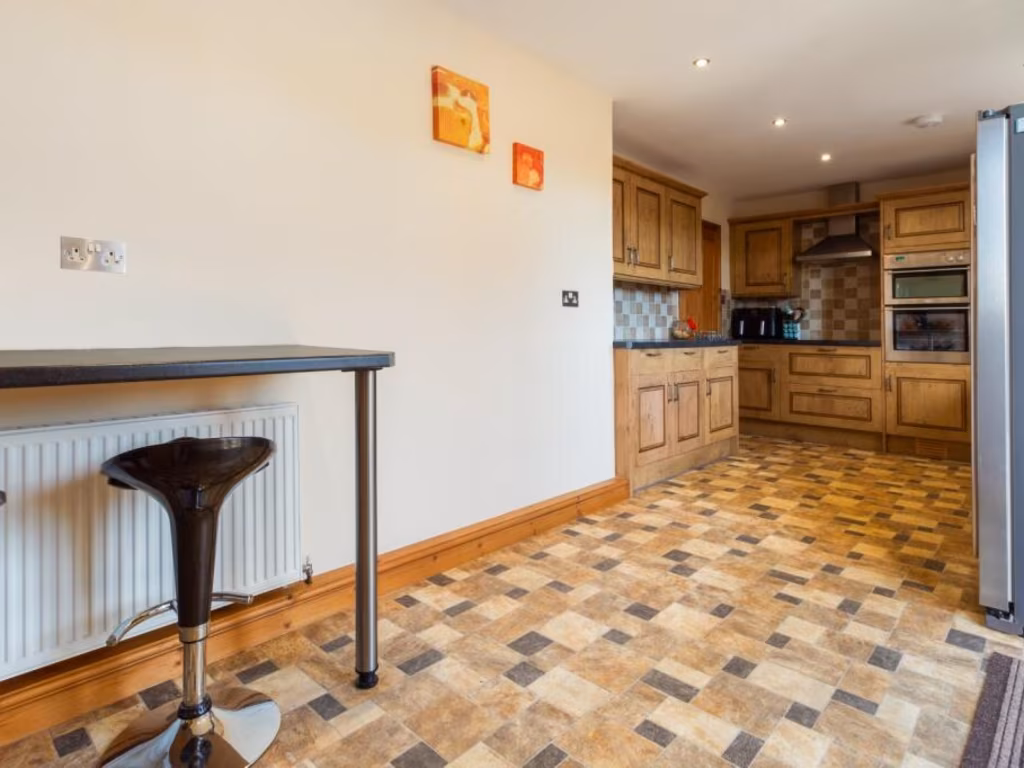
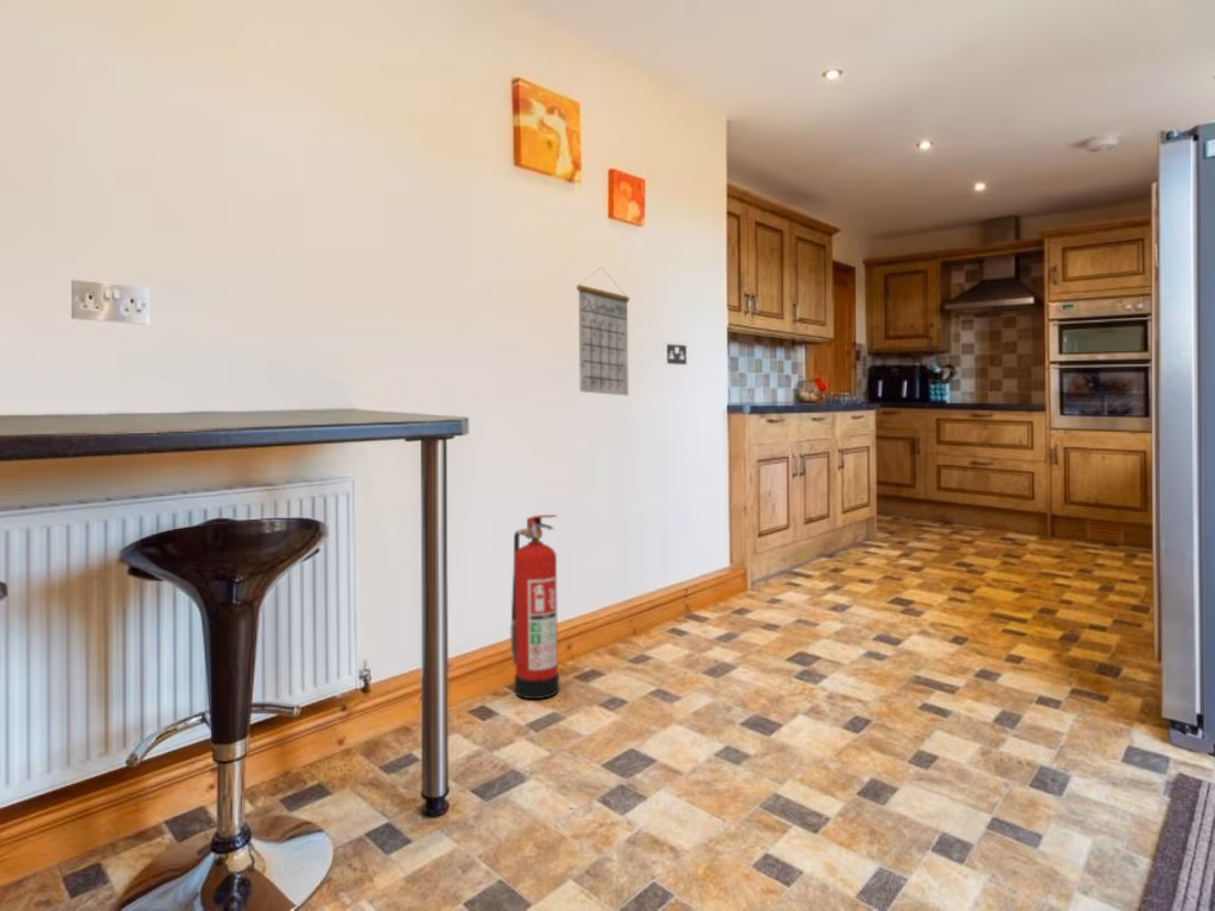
+ fire extinguisher [509,514,560,700]
+ calendar [575,266,630,397]
